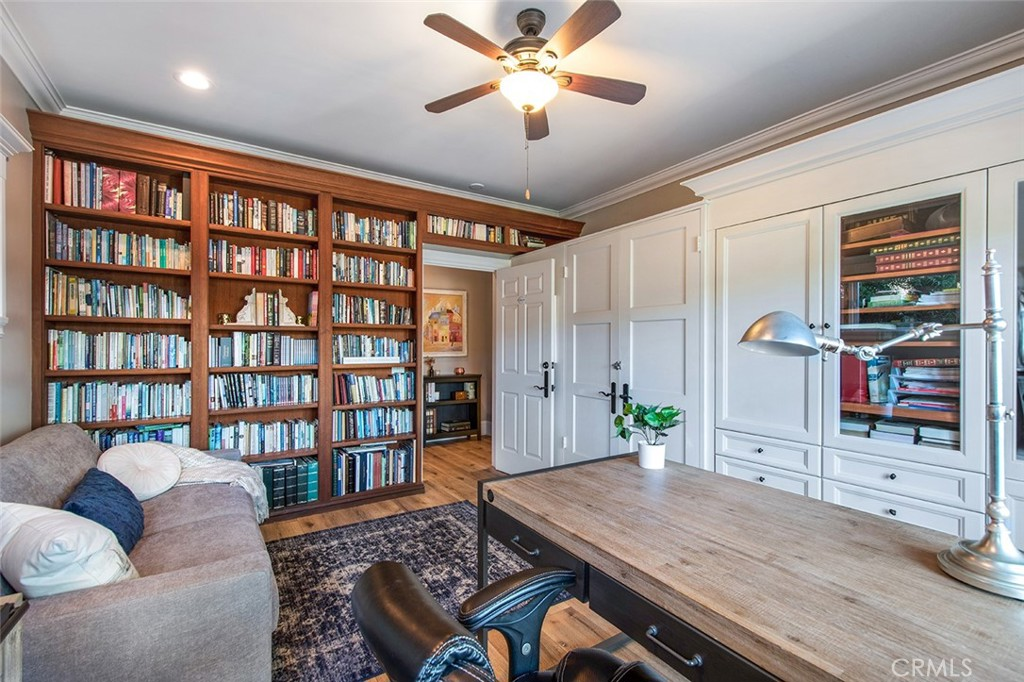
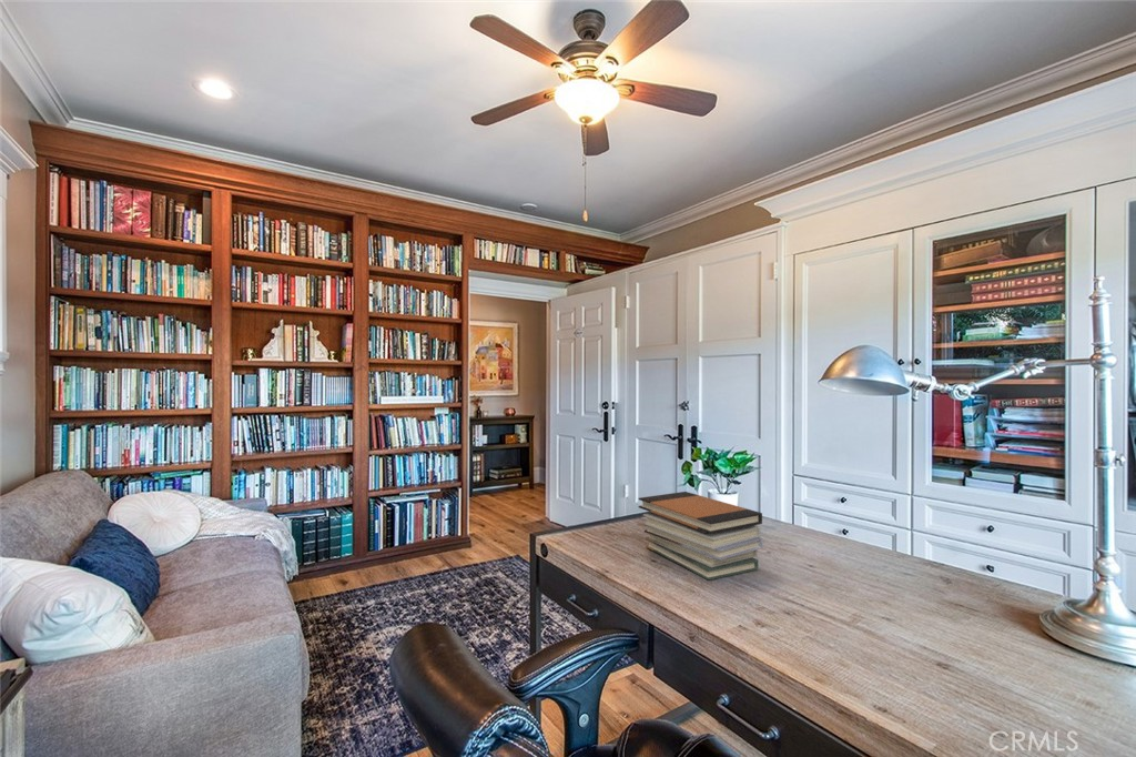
+ book stack [637,491,763,582]
